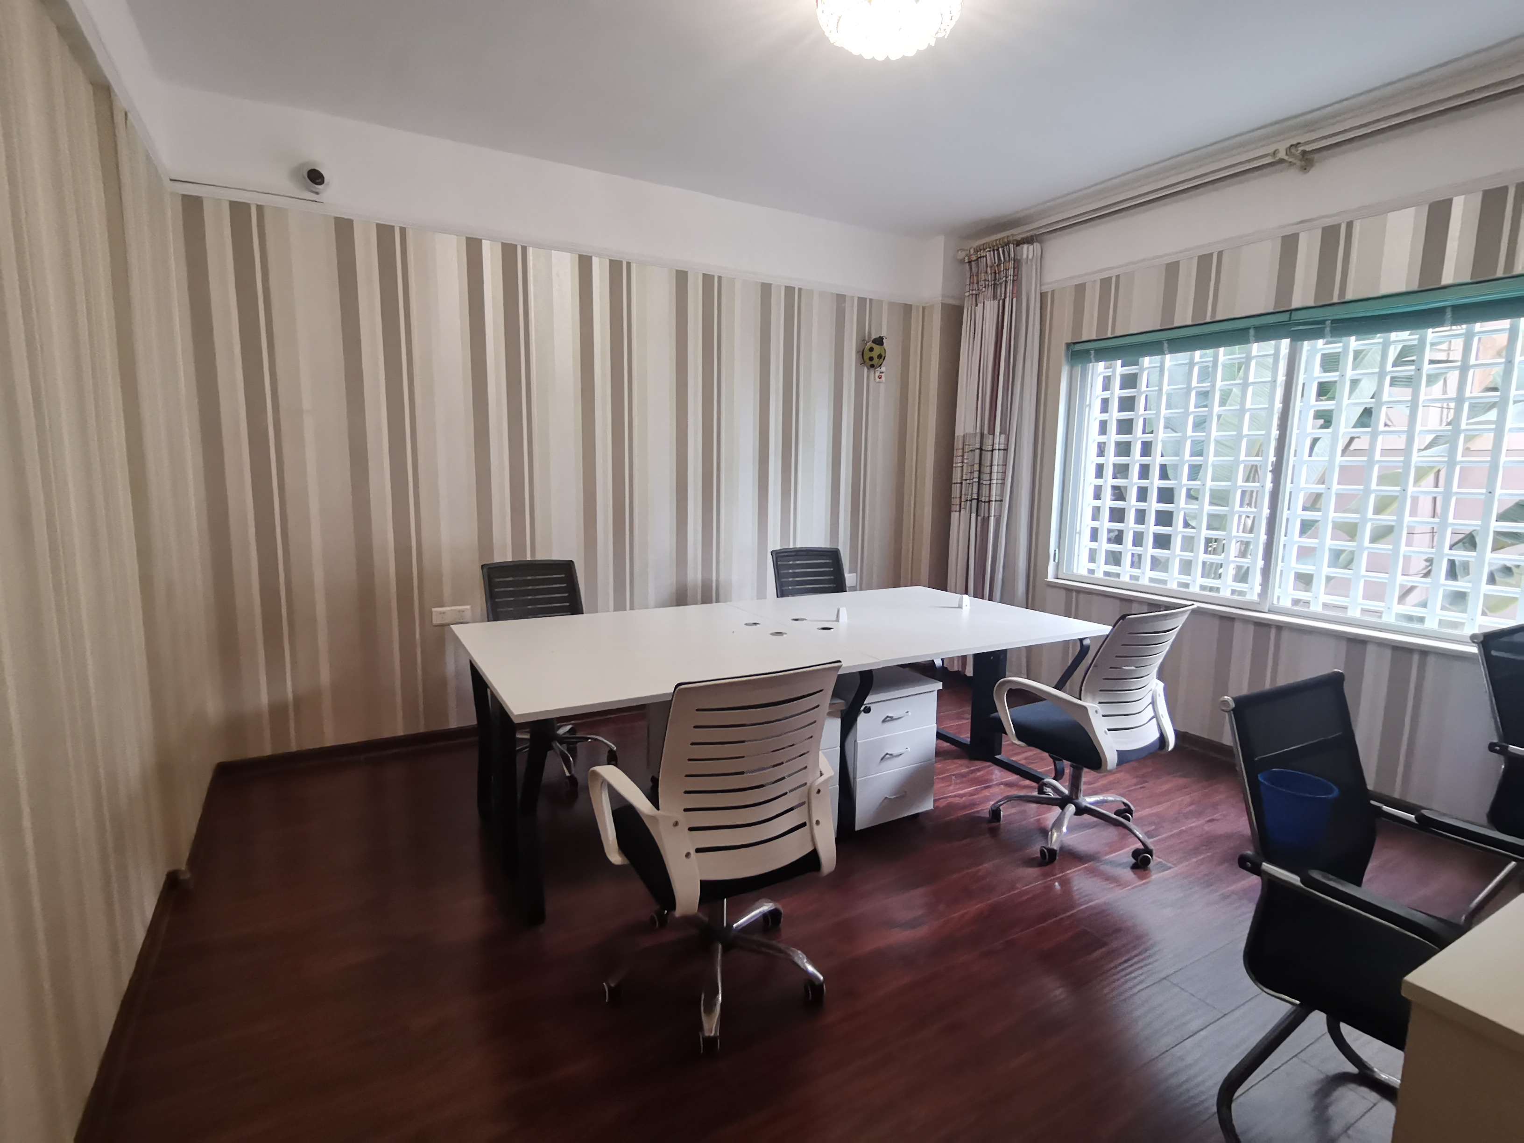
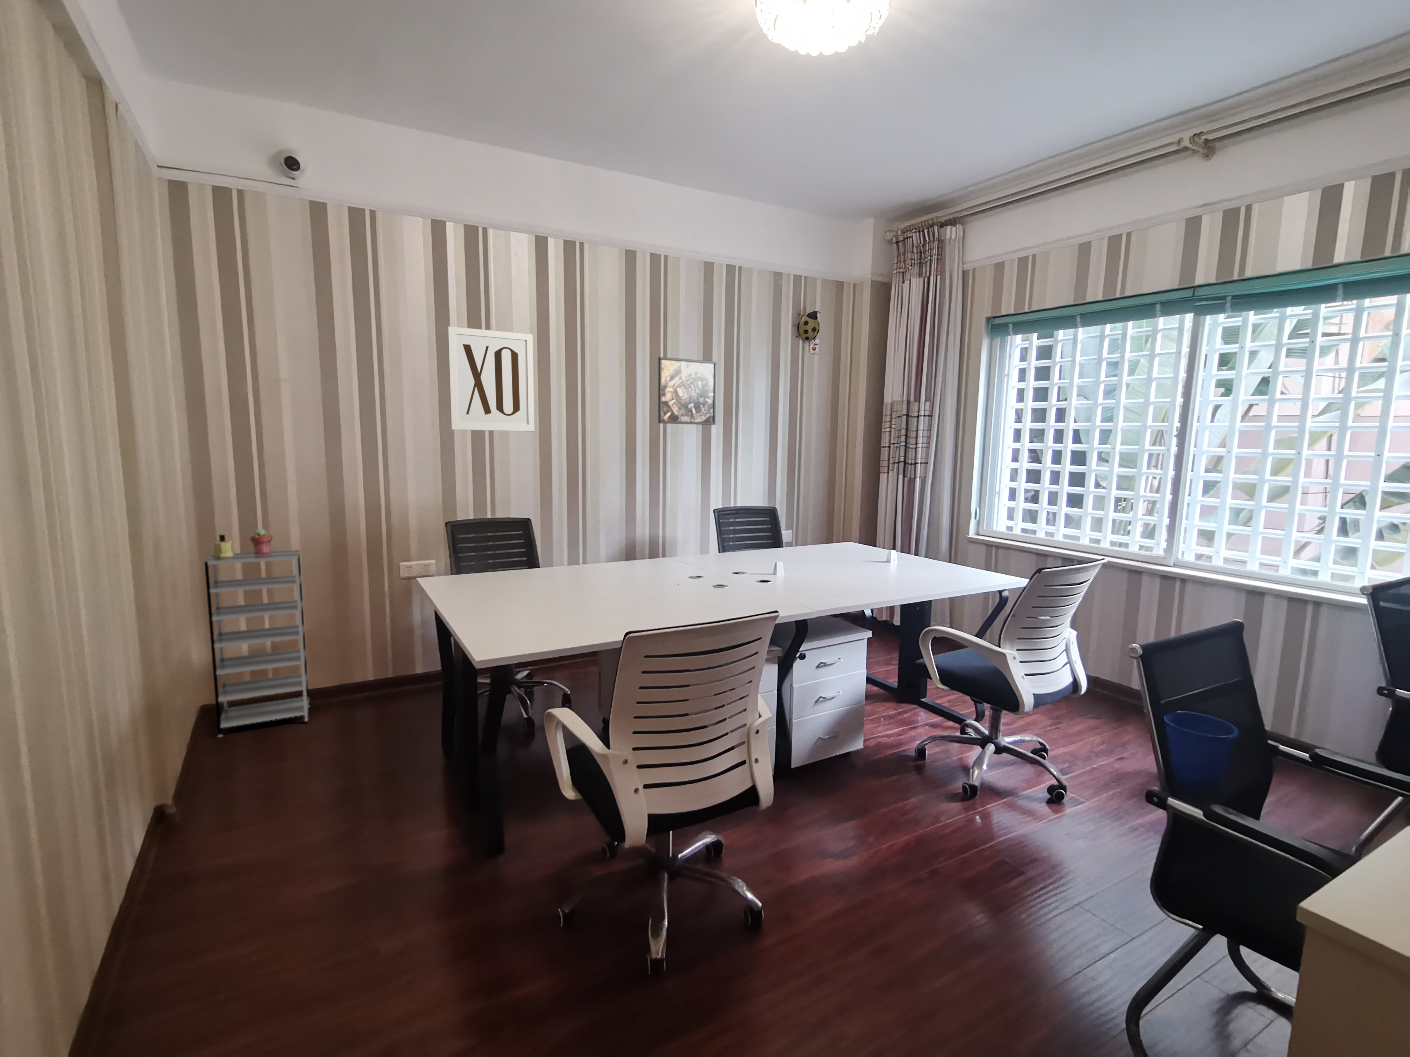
+ wall art [447,326,535,432]
+ potted succulent [250,527,273,554]
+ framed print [658,356,717,425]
+ candle [213,534,233,557]
+ shelving unit [204,550,311,737]
